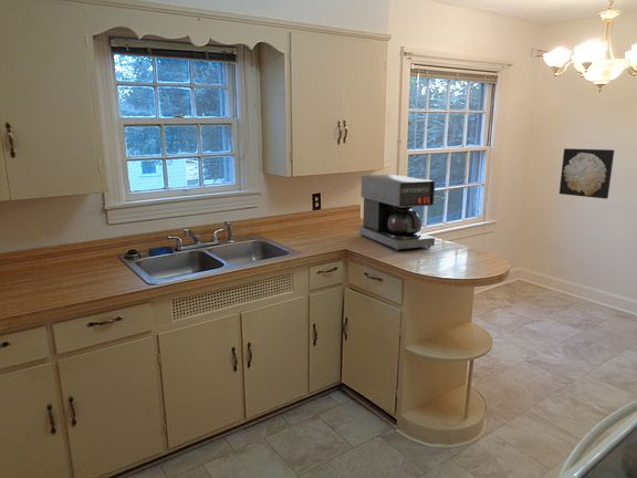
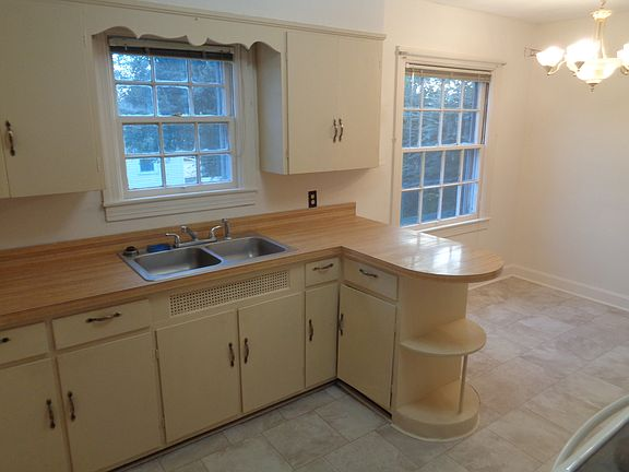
- wall art [558,147,615,200]
- coffee maker [358,174,436,252]
